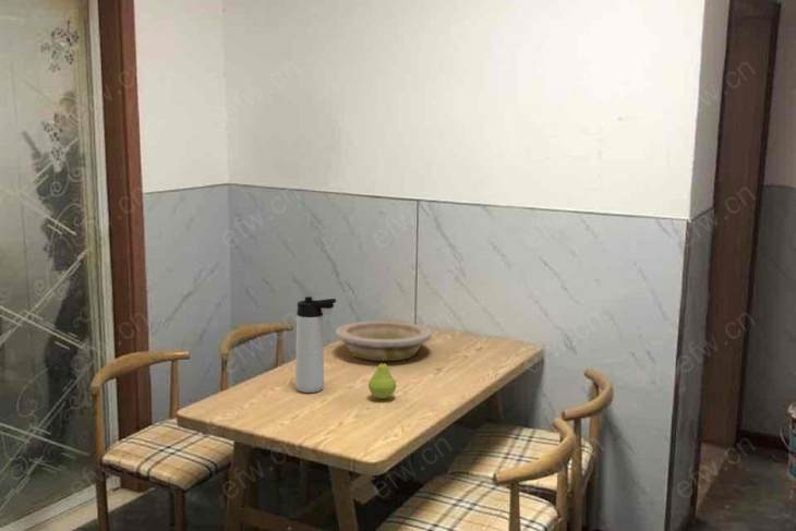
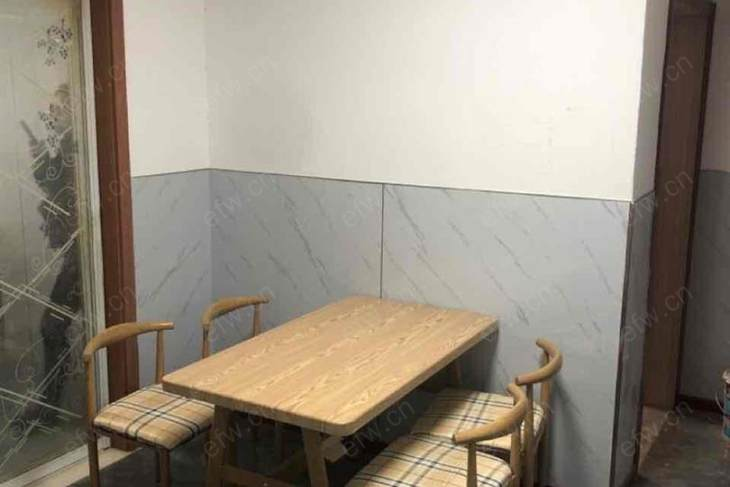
- bowl [335,319,433,362]
- thermos bottle [294,295,337,394]
- fruit [367,358,397,400]
